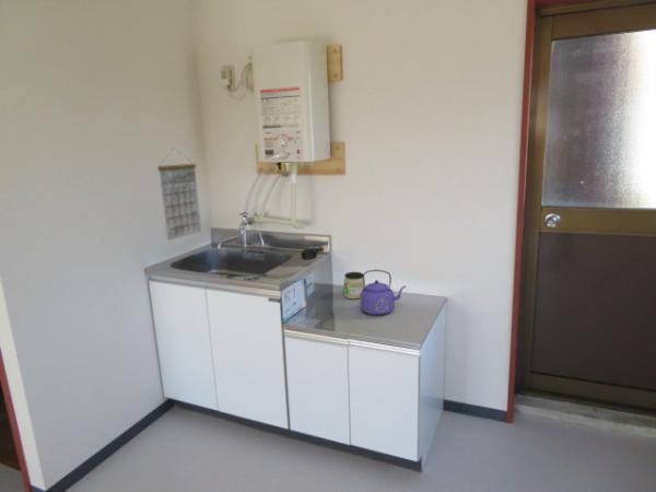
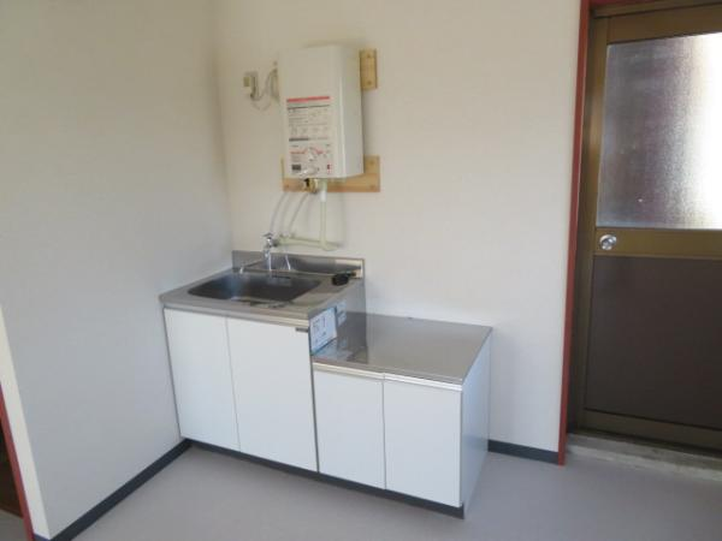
- calendar [156,147,202,242]
- jar [342,271,366,300]
- kettle [360,269,407,316]
